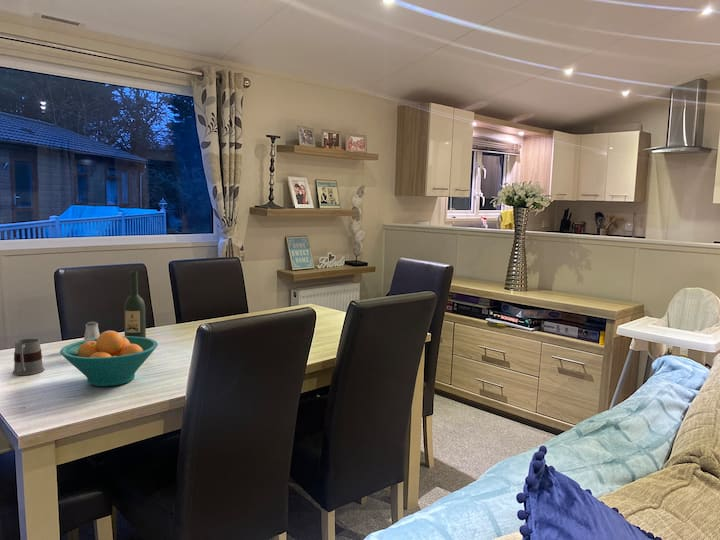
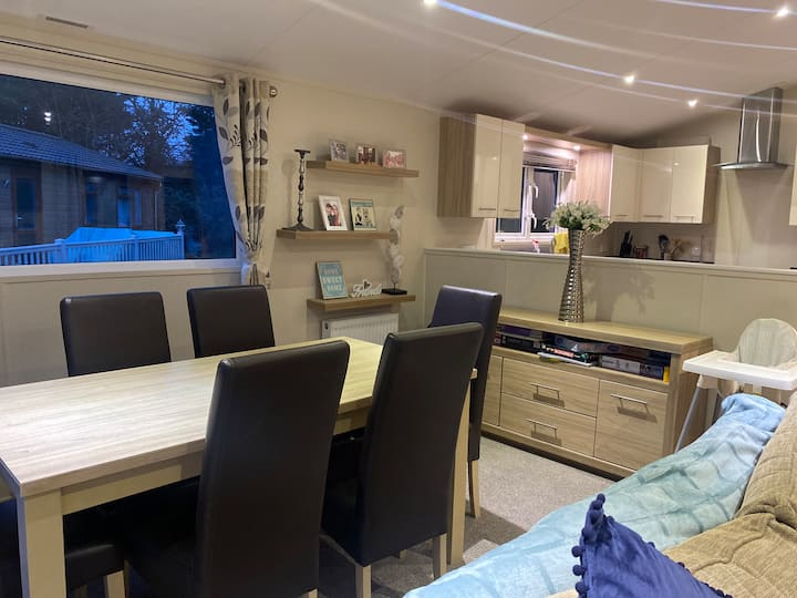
- fruit bowl [59,330,159,387]
- wine bottle [123,270,147,338]
- mug [12,337,45,376]
- saltshaker [83,321,100,340]
